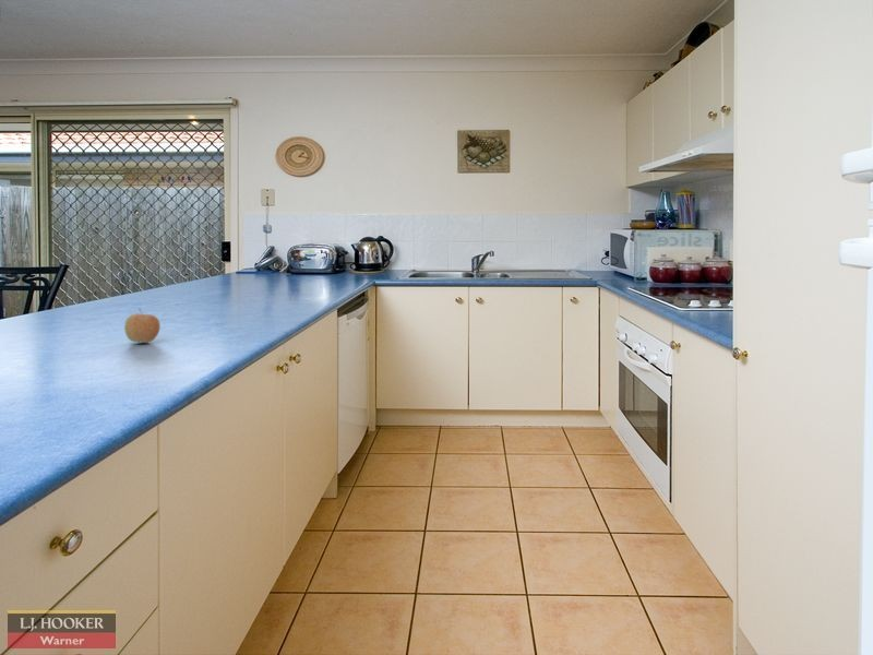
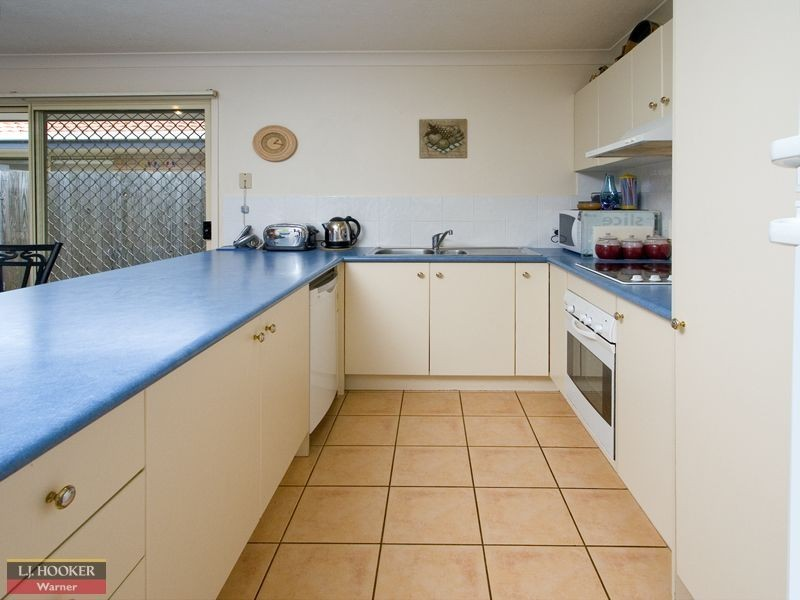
- fruit [123,307,162,344]
